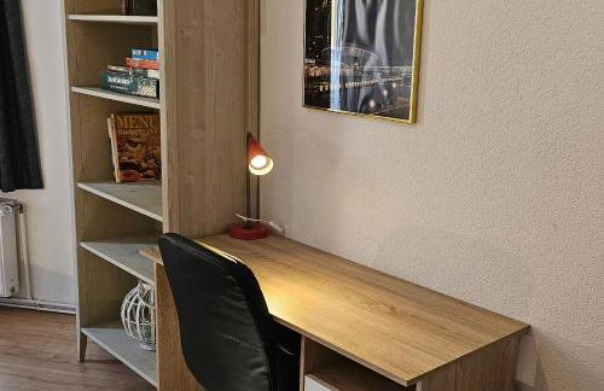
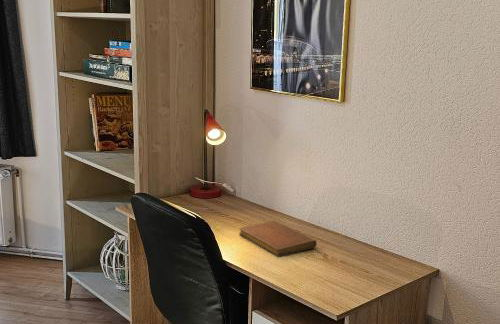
+ notebook [238,220,318,258]
